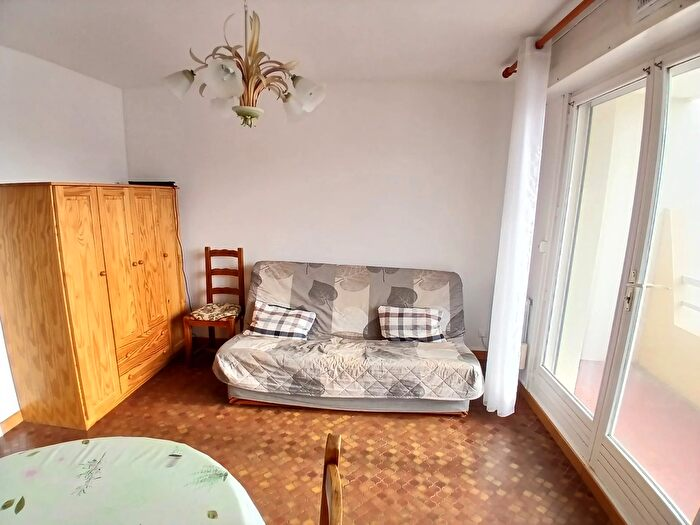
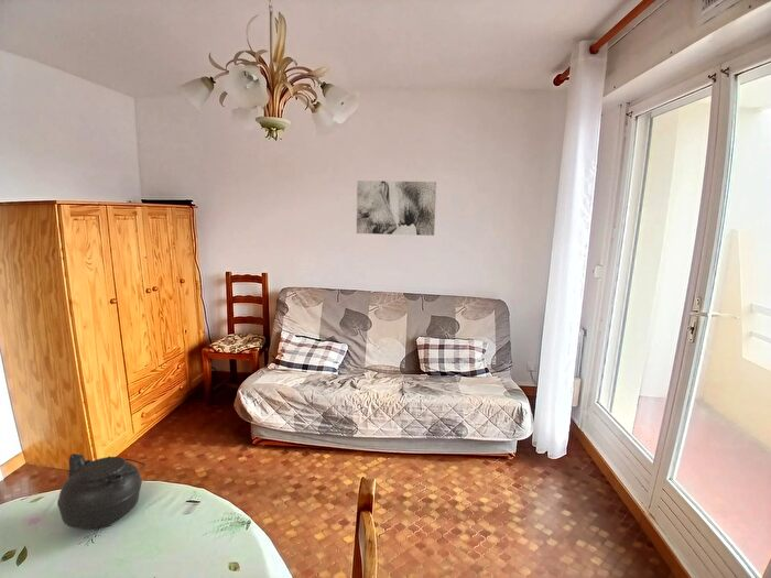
+ wall art [356,179,437,237]
+ teapot [56,452,148,531]
